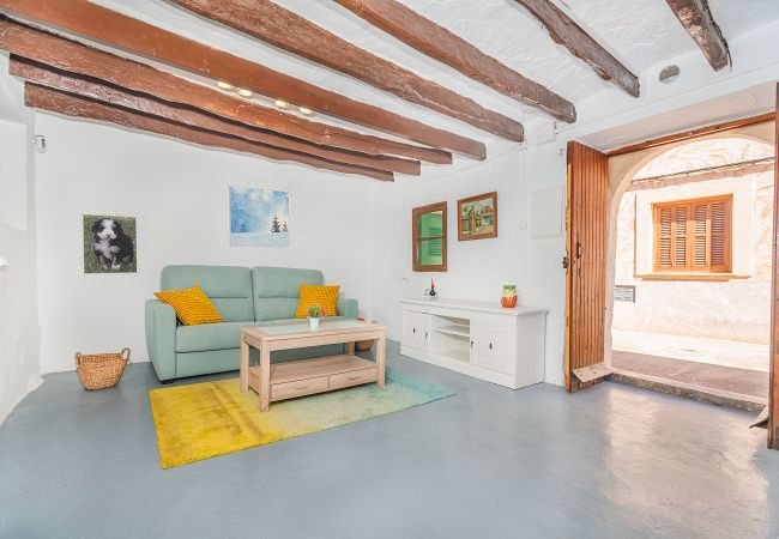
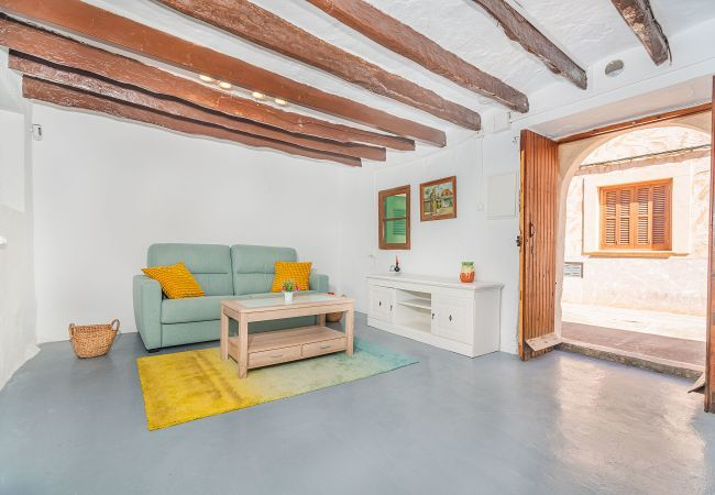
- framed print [228,184,290,249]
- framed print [81,213,139,275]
